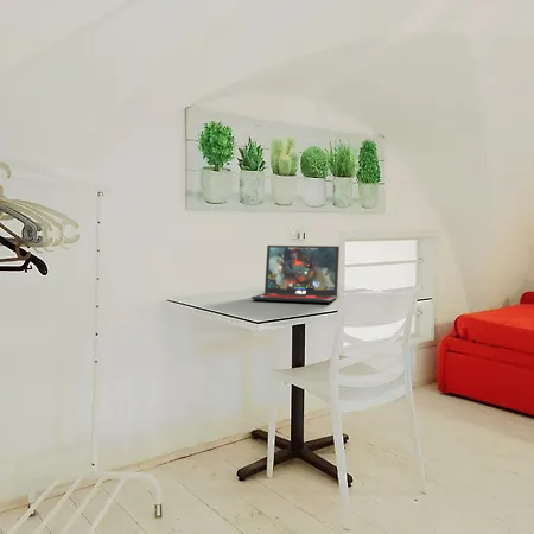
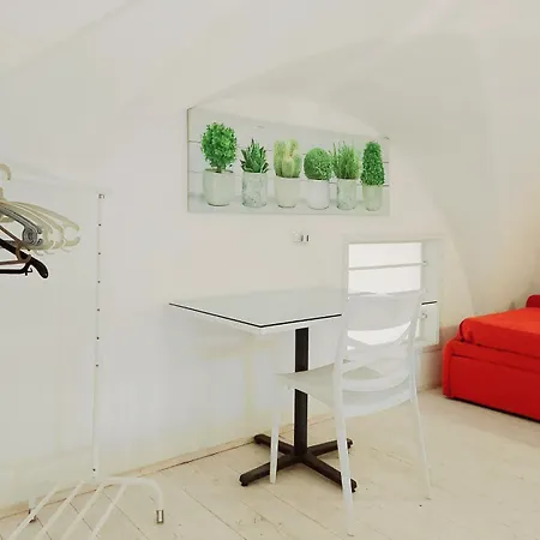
- laptop [250,244,341,304]
